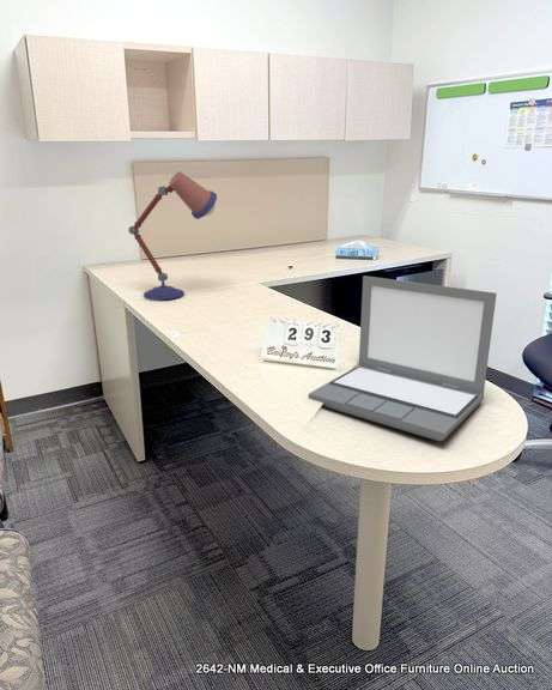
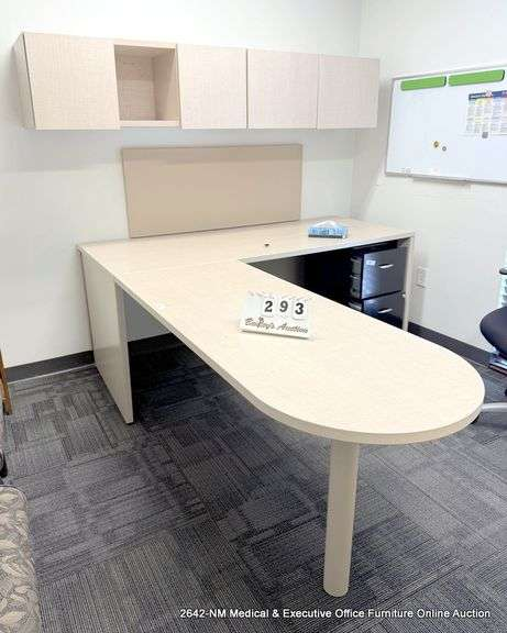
- laptop [308,274,498,442]
- desk lamp [127,170,218,301]
